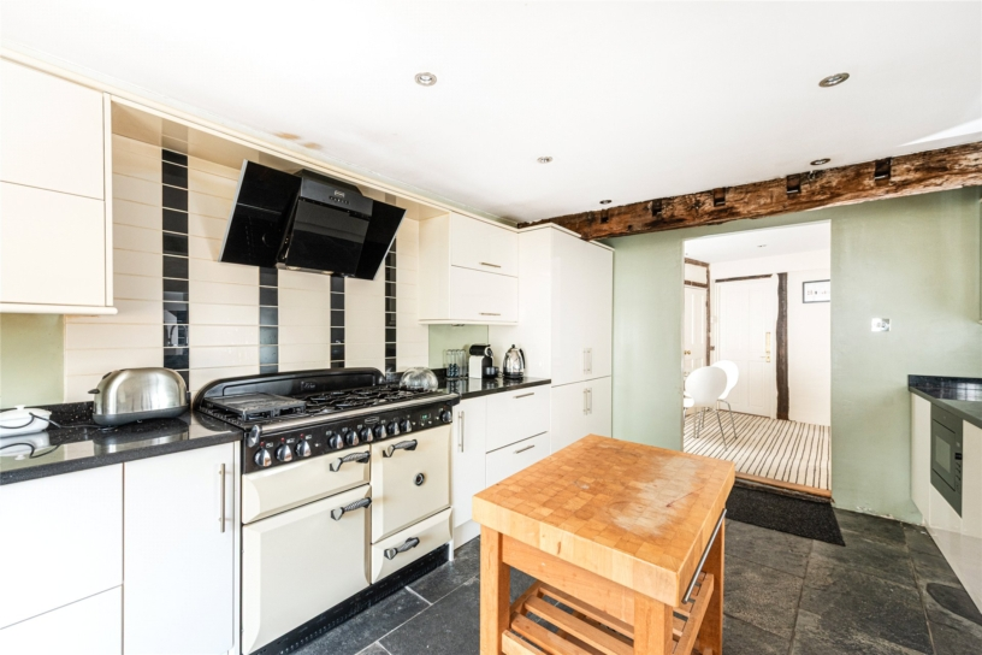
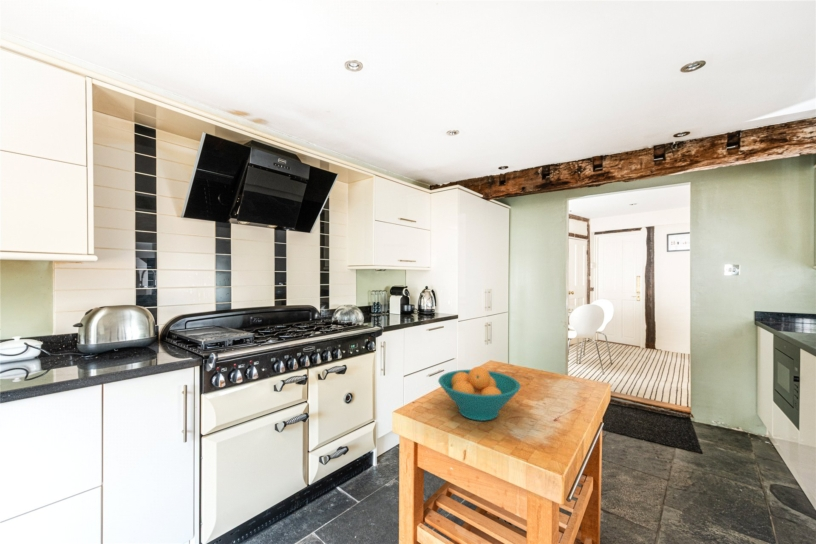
+ fruit bowl [437,366,522,422]
